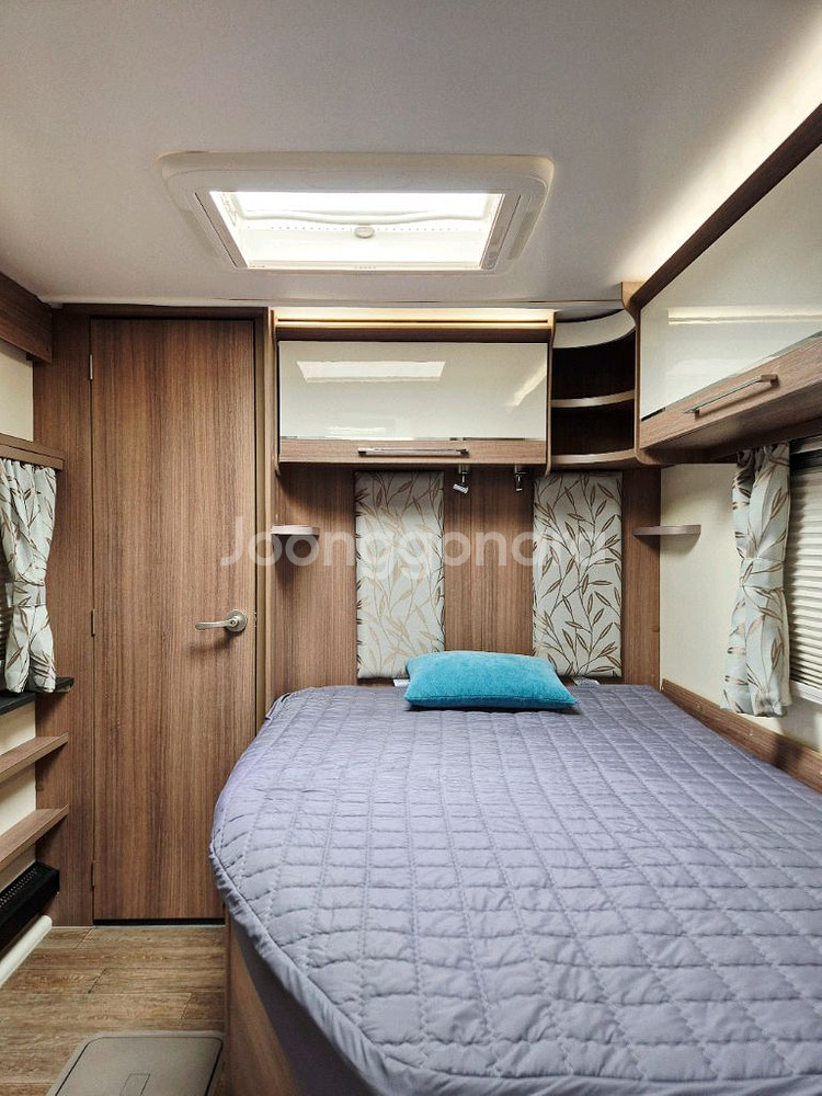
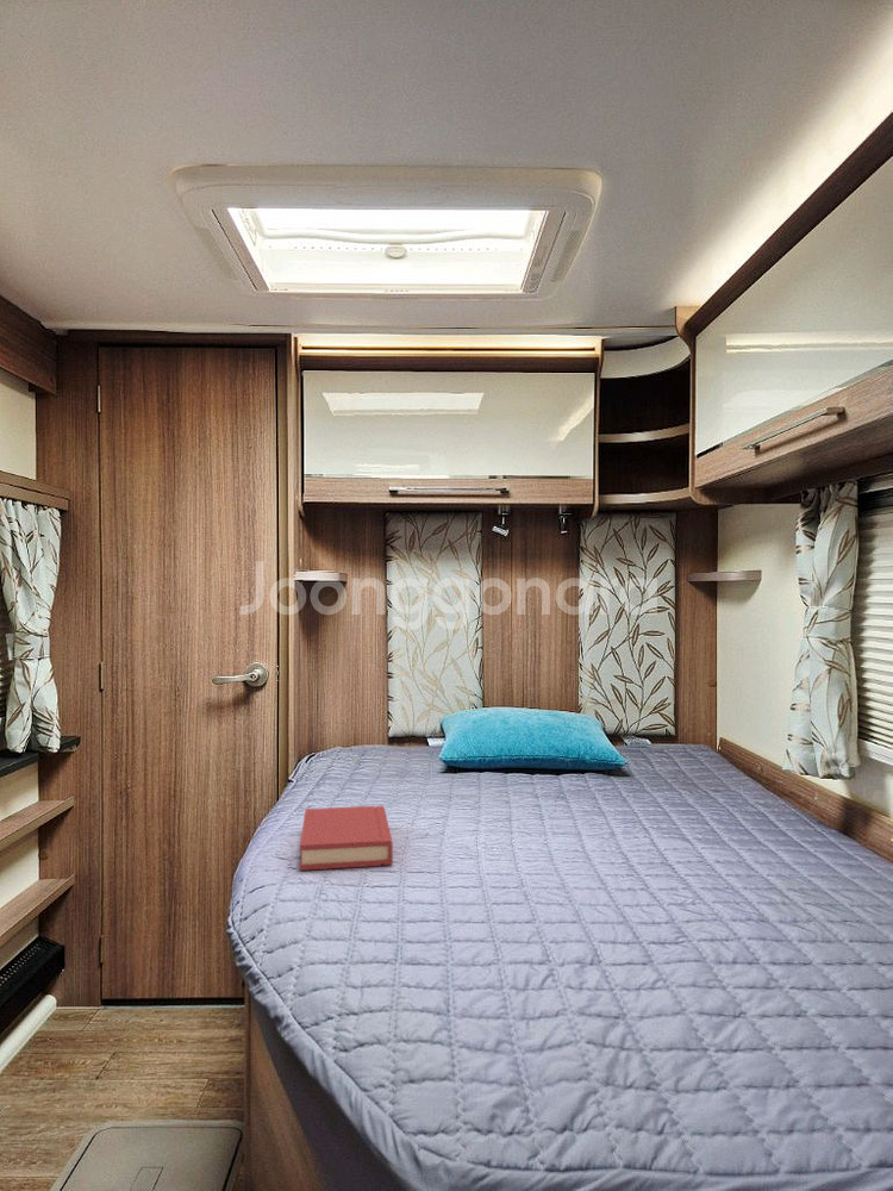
+ hardback book [299,805,394,872]
